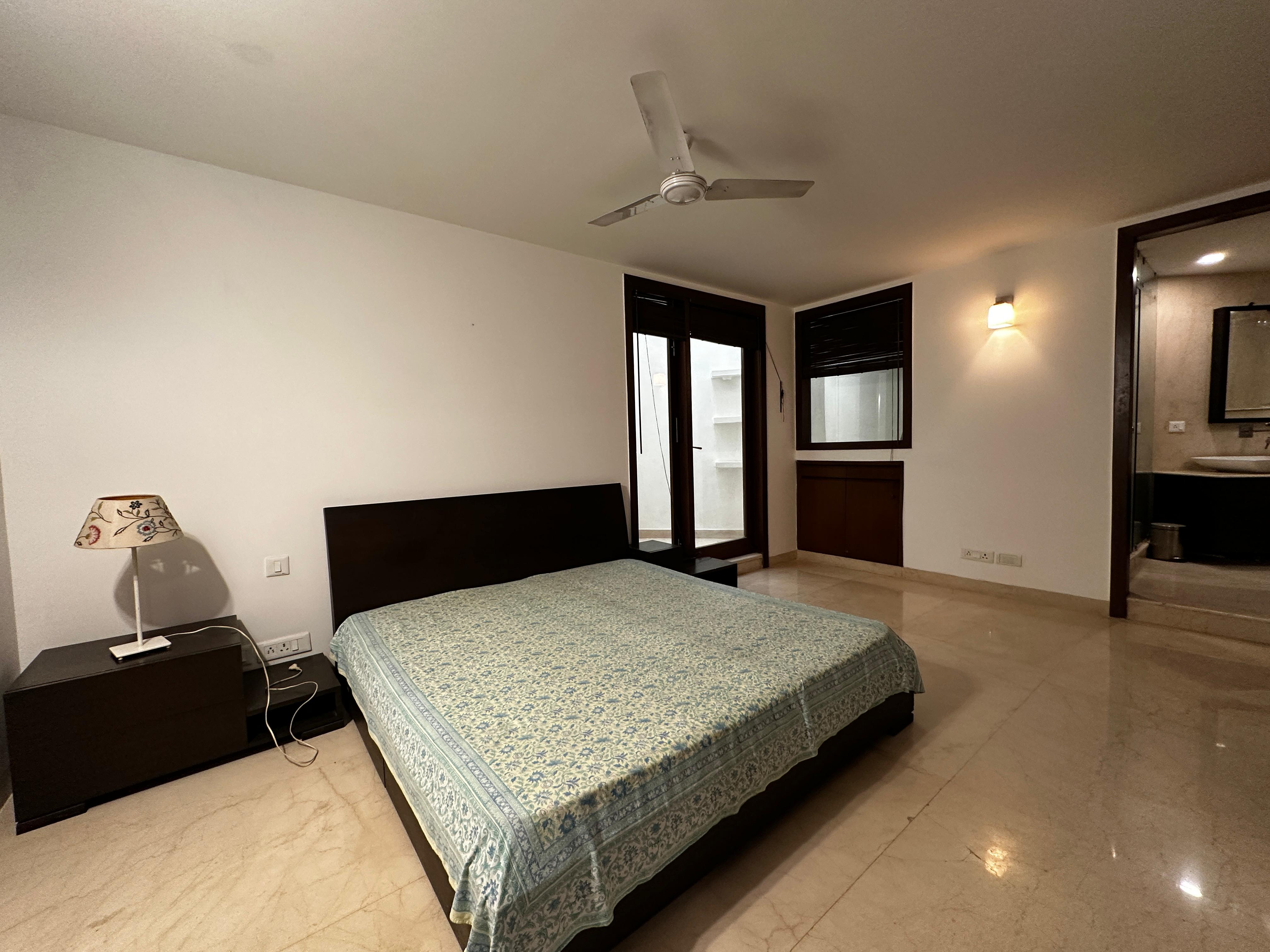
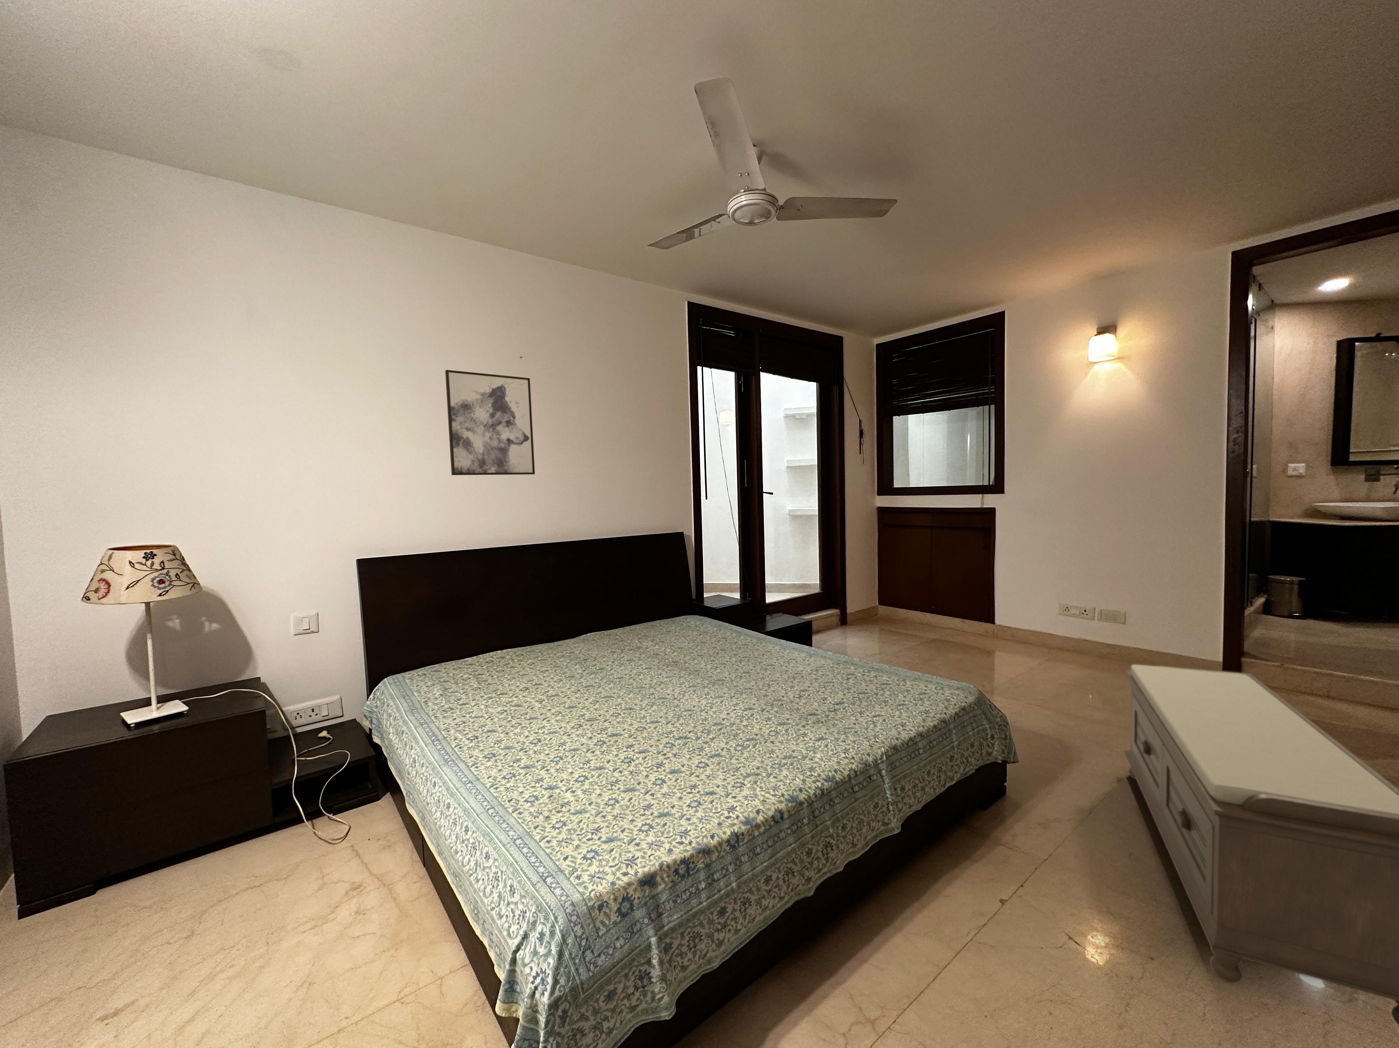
+ bench [1124,664,1399,1026]
+ wall art [445,370,535,476]
